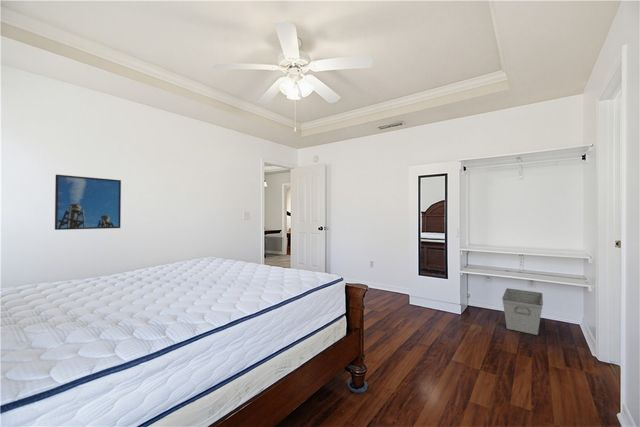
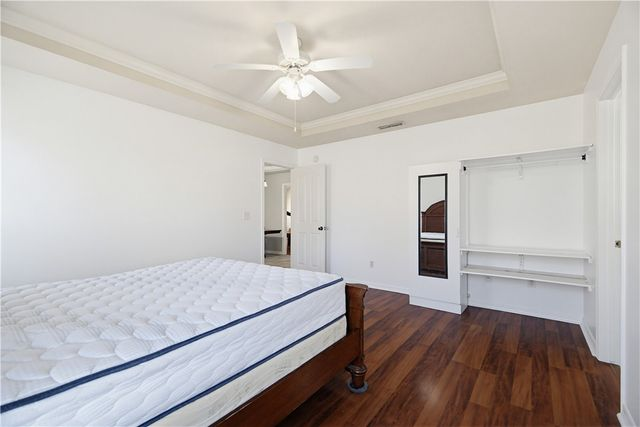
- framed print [54,174,122,231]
- storage bin [501,287,544,336]
